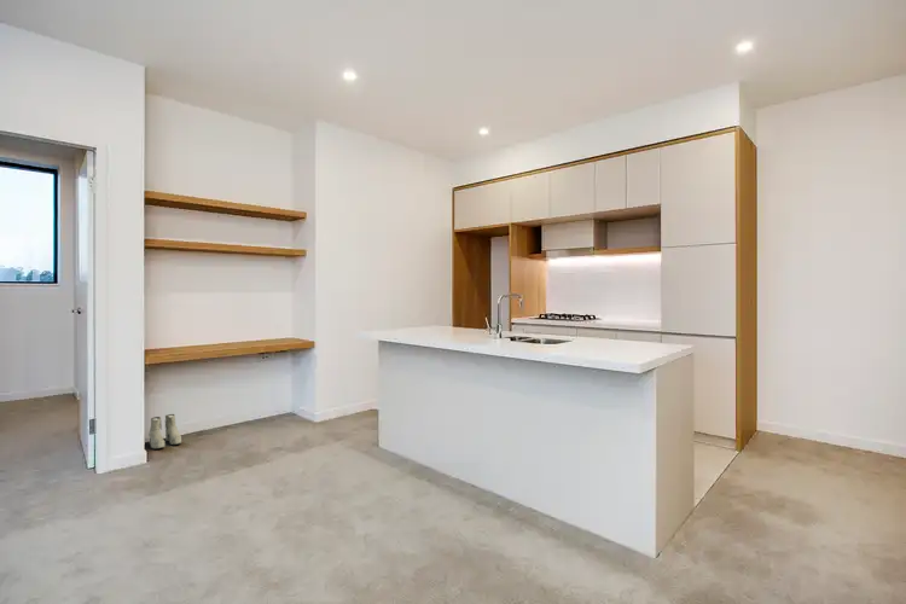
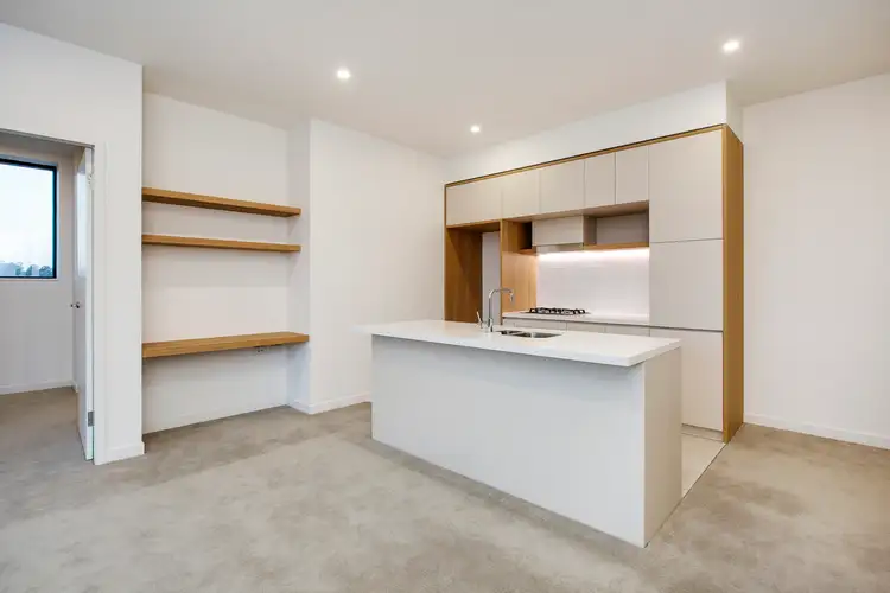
- boots [147,413,182,449]
